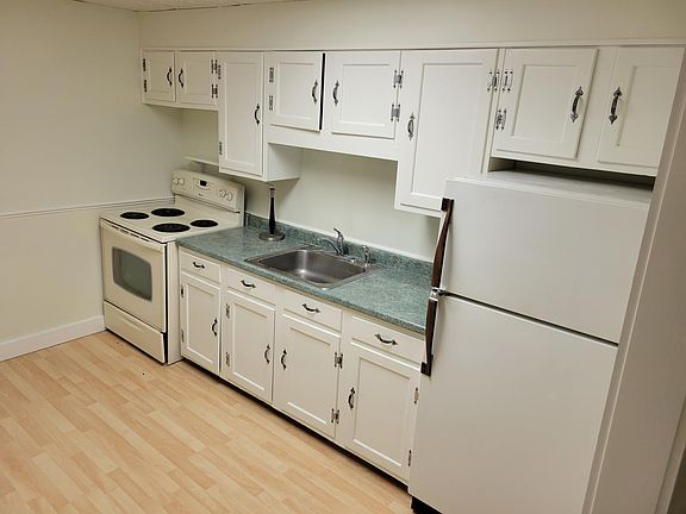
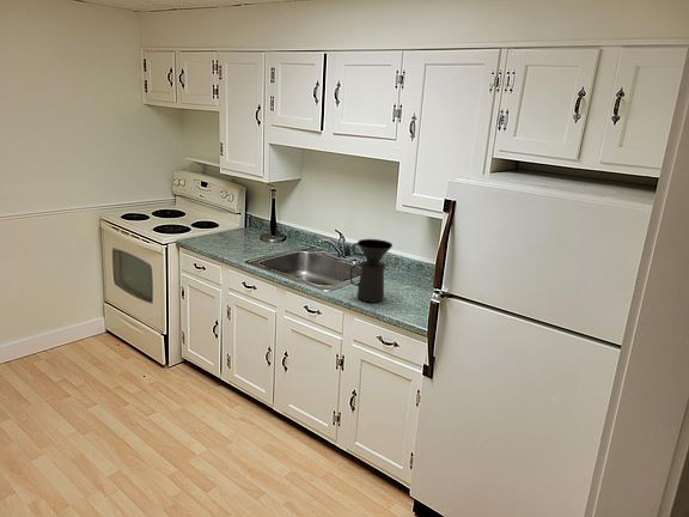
+ coffee maker [349,238,394,303]
